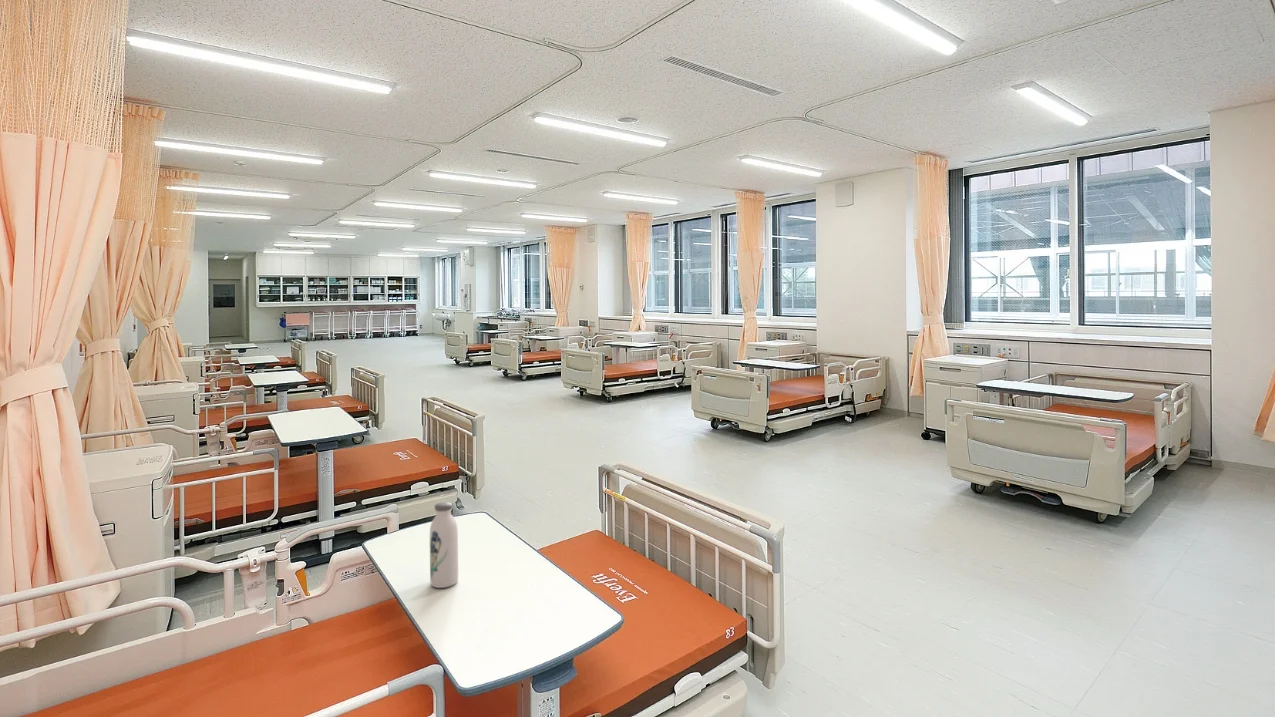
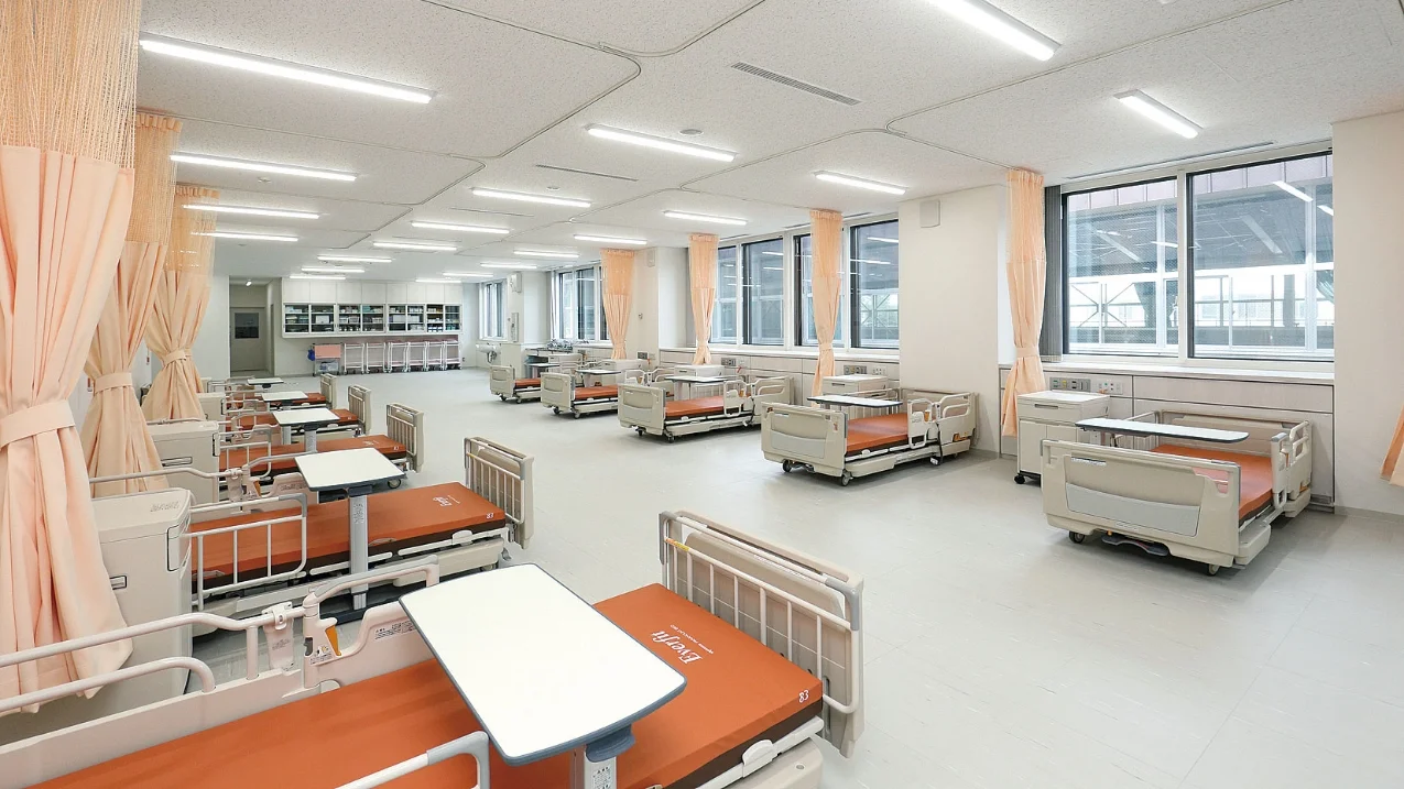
- water bottle [429,501,459,589]
